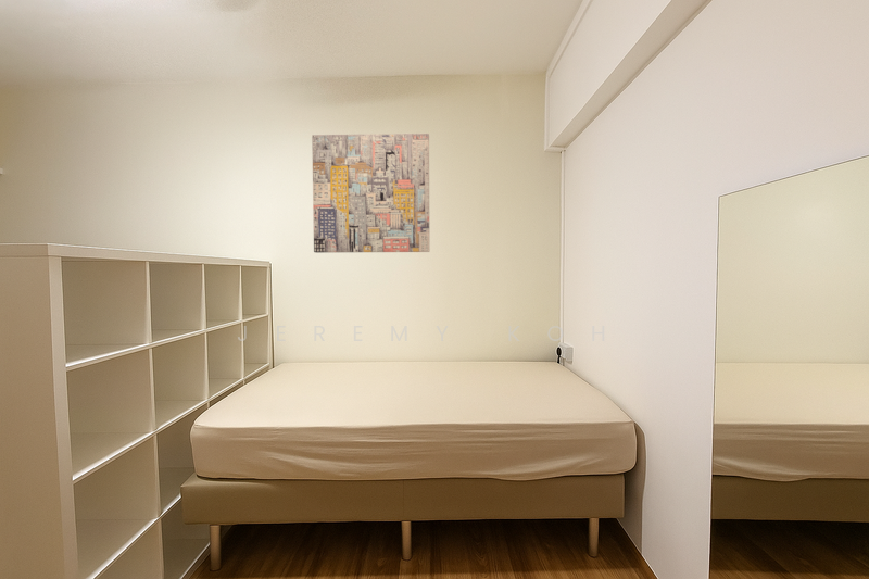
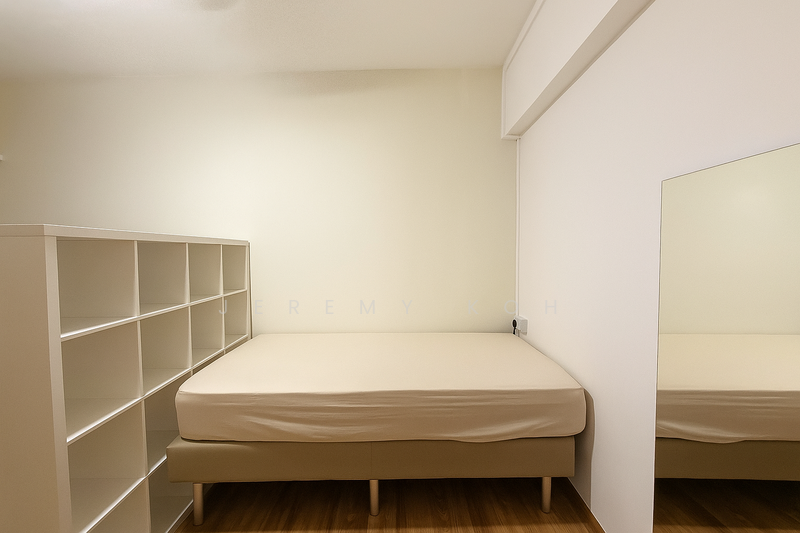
- wall art [311,133,431,254]
